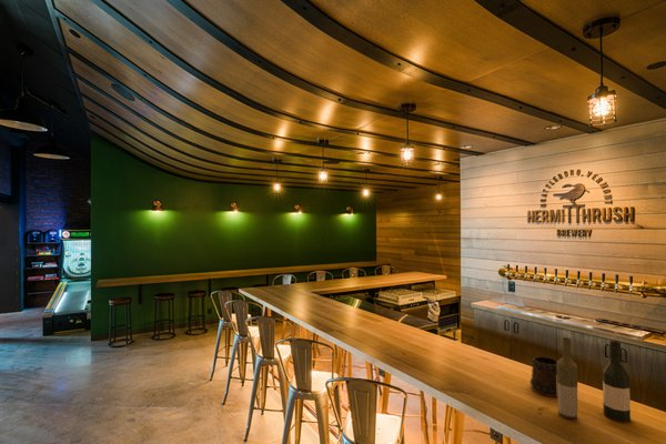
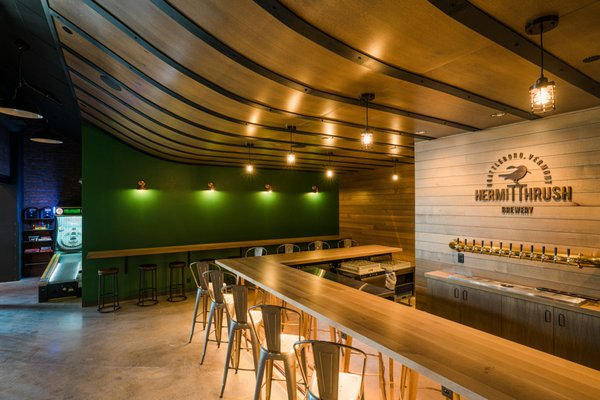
- bottle [556,336,578,420]
- wine bottle [602,337,632,423]
- beer mug [528,355,559,398]
